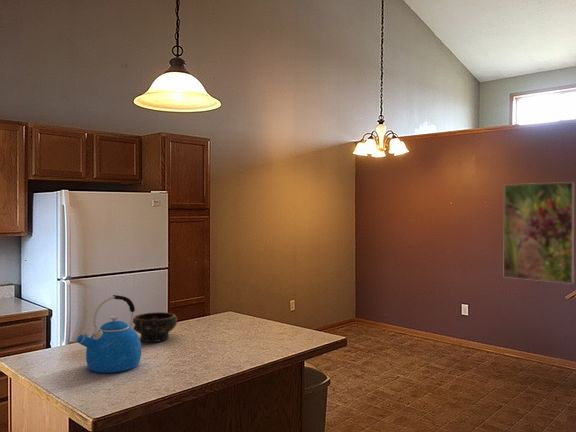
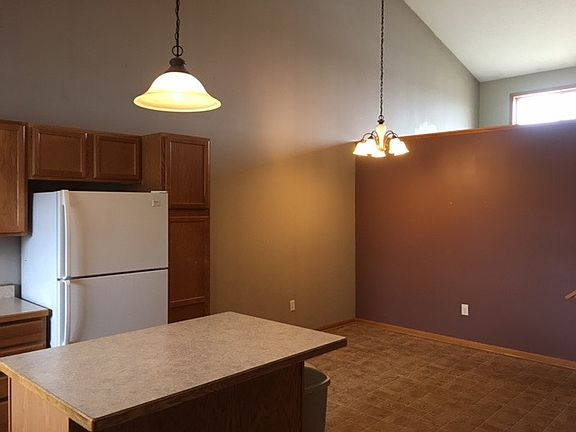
- bowl [133,311,178,343]
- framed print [503,181,575,285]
- kettle [76,294,142,374]
